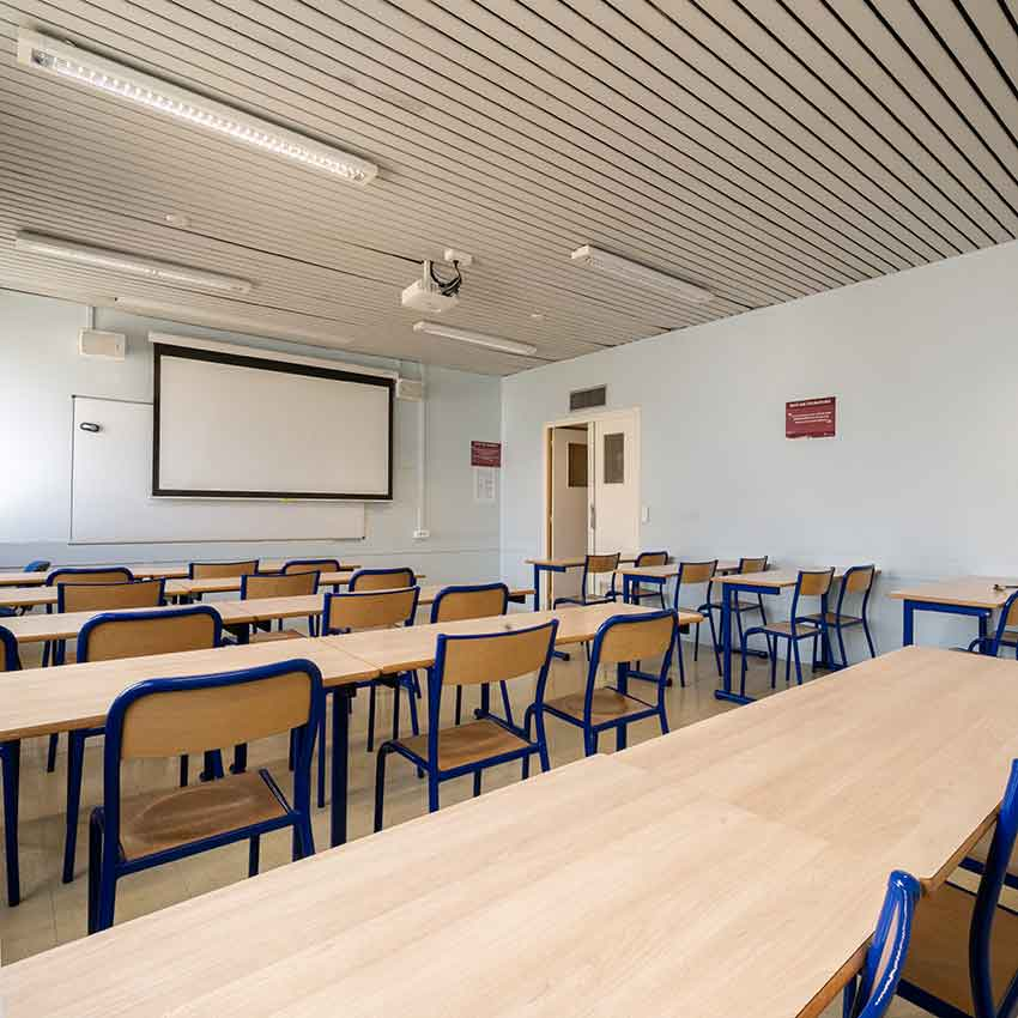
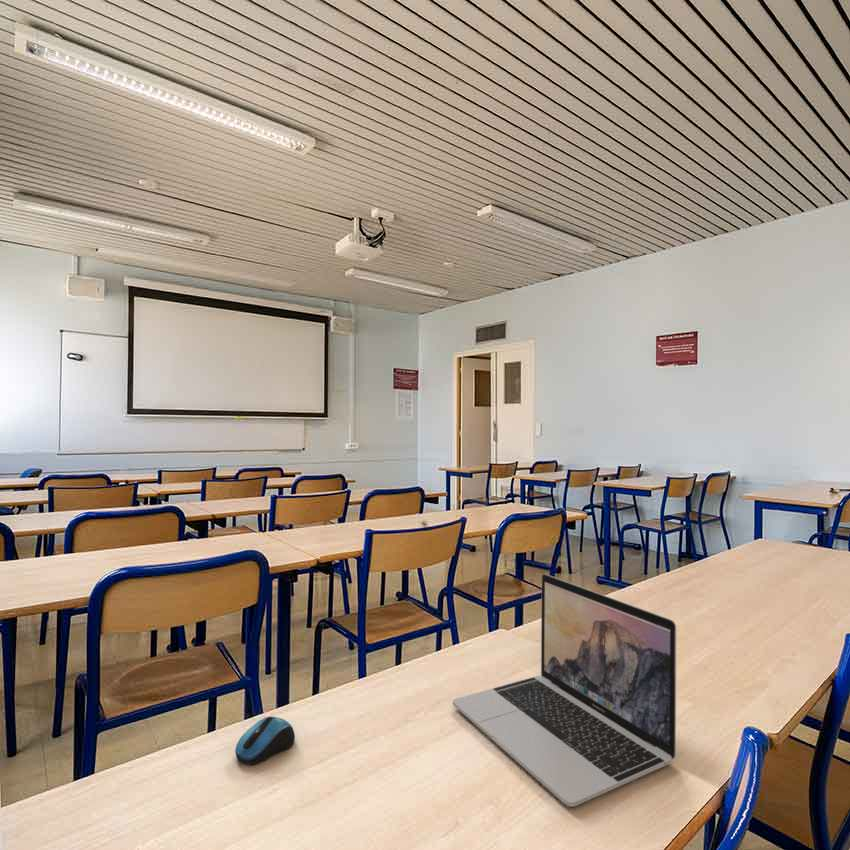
+ computer mouse [234,715,296,766]
+ laptop [452,573,677,808]
